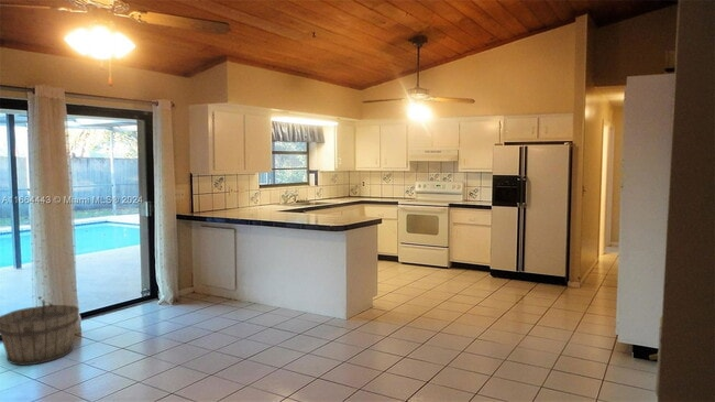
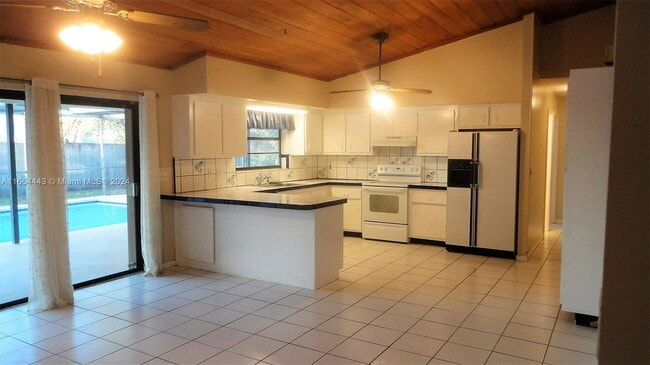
- wooden bucket [0,295,80,367]
